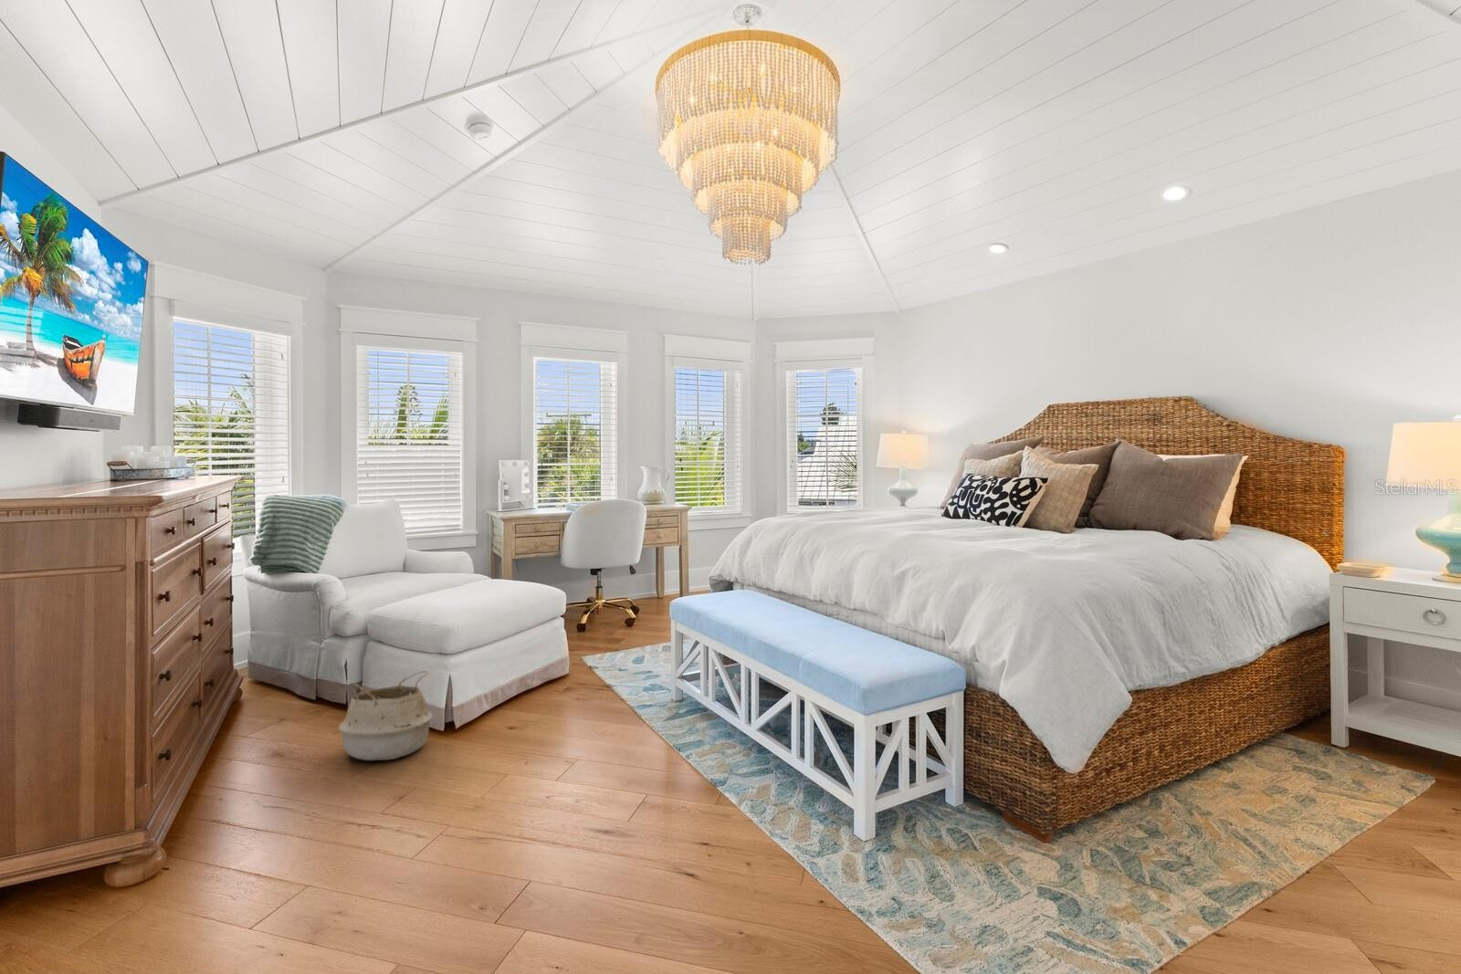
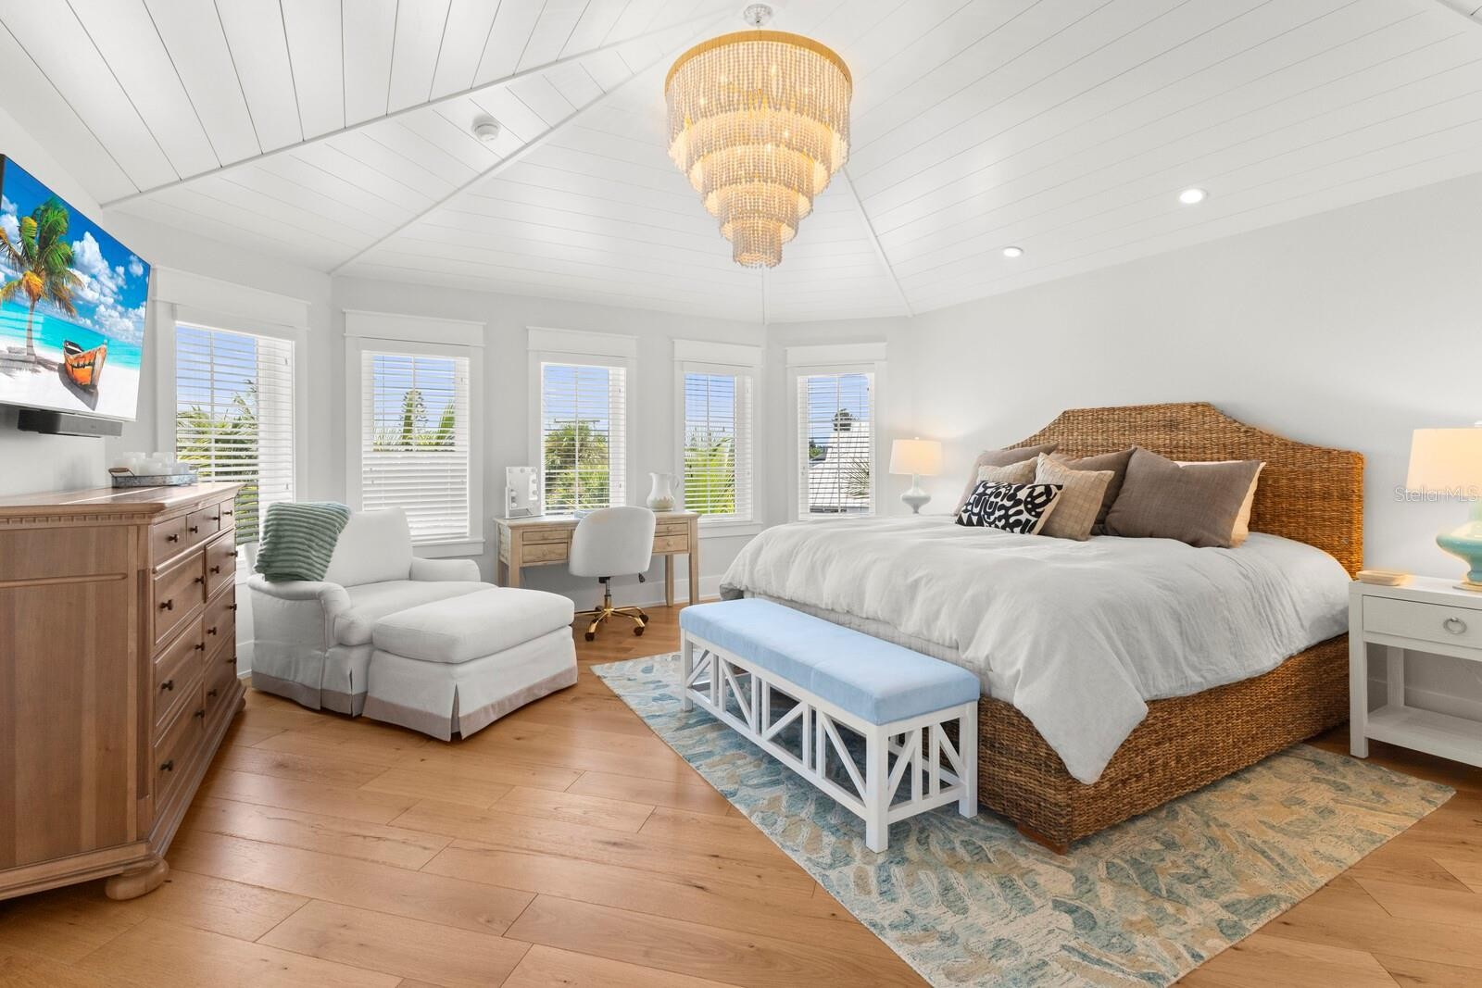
- woven basket [338,670,434,761]
